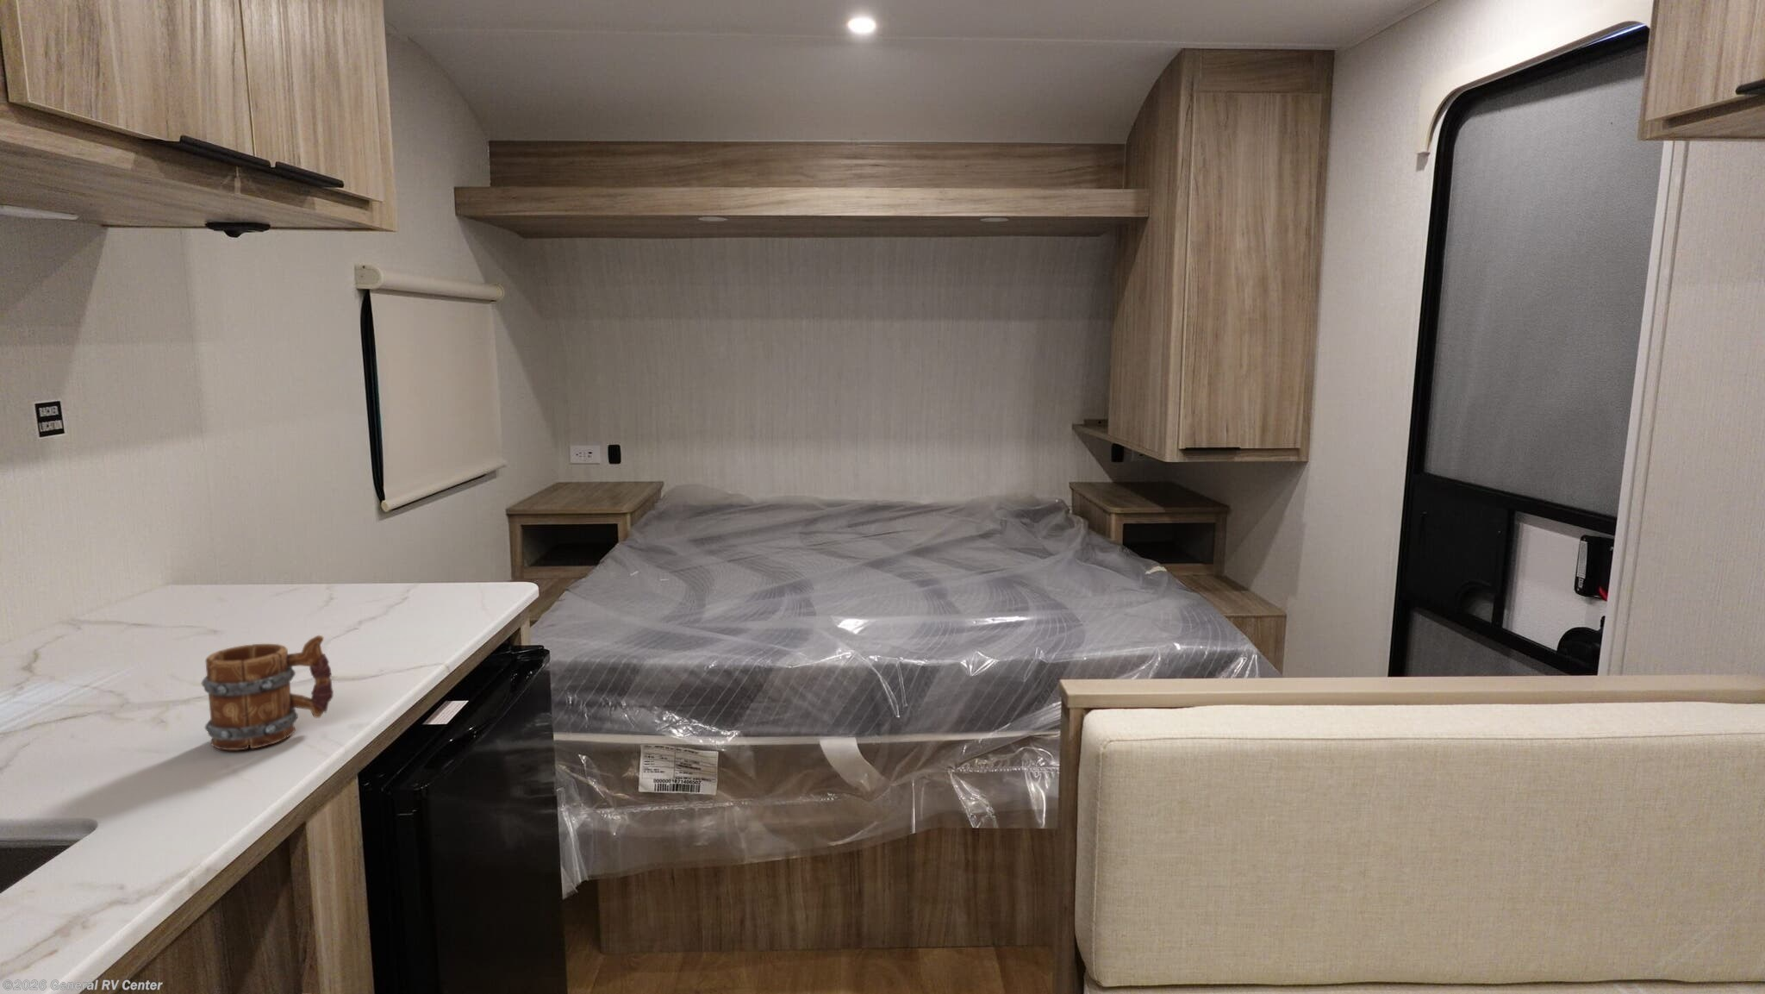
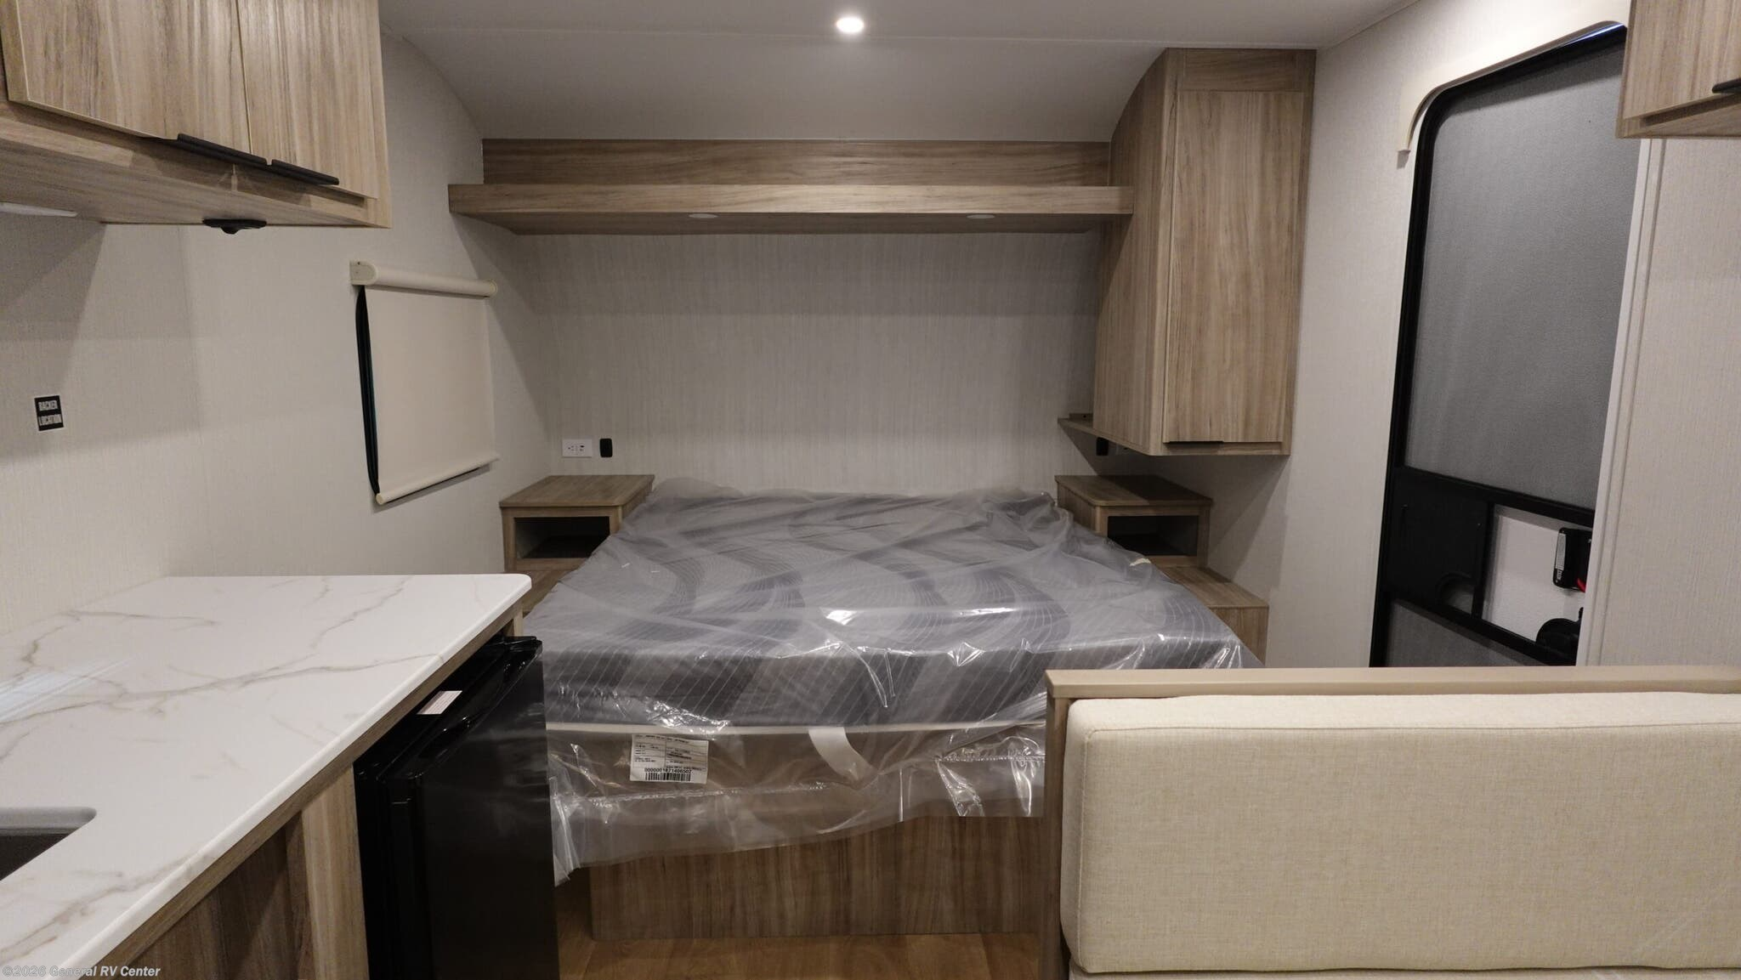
- mug [201,634,335,750]
